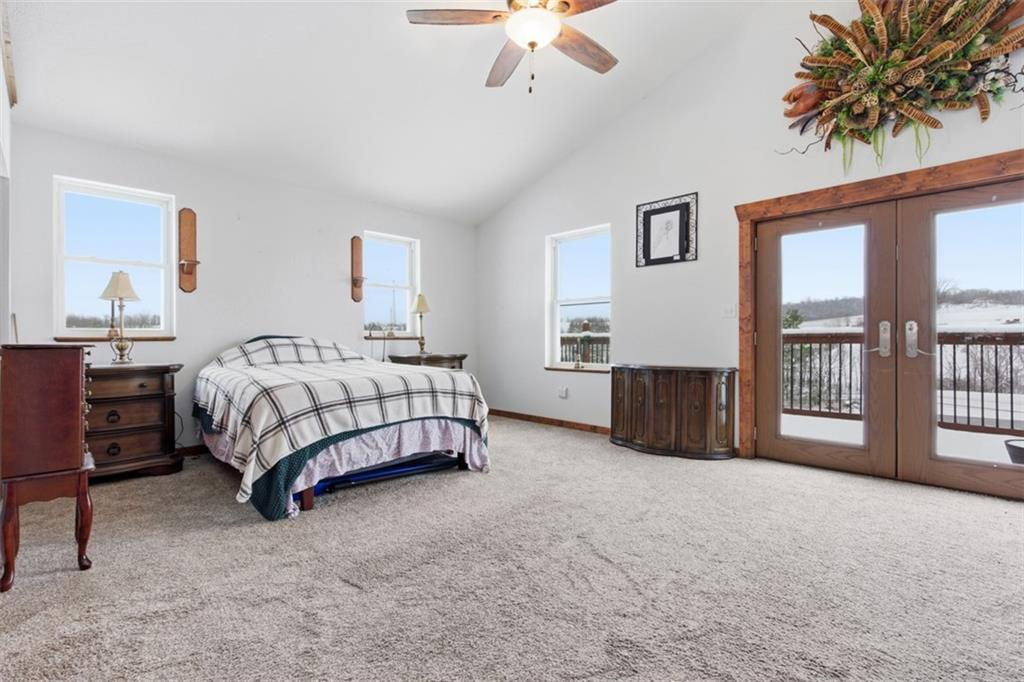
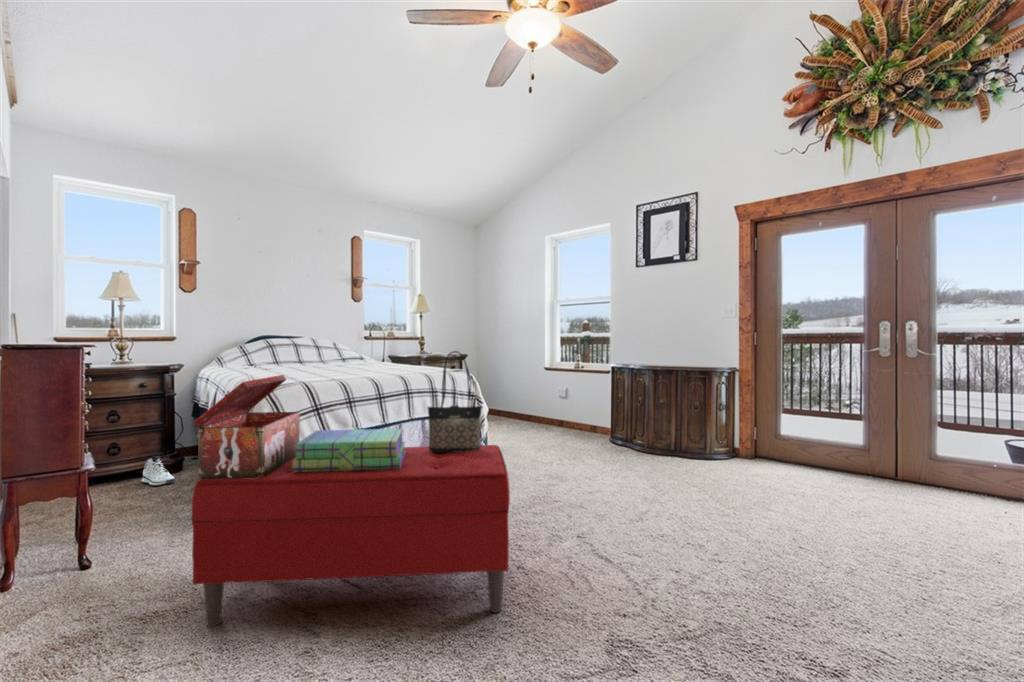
+ tote bag [427,350,483,452]
+ decorative box [193,374,301,480]
+ sneaker [141,455,176,487]
+ stack of books [292,428,406,472]
+ bench [190,444,511,628]
